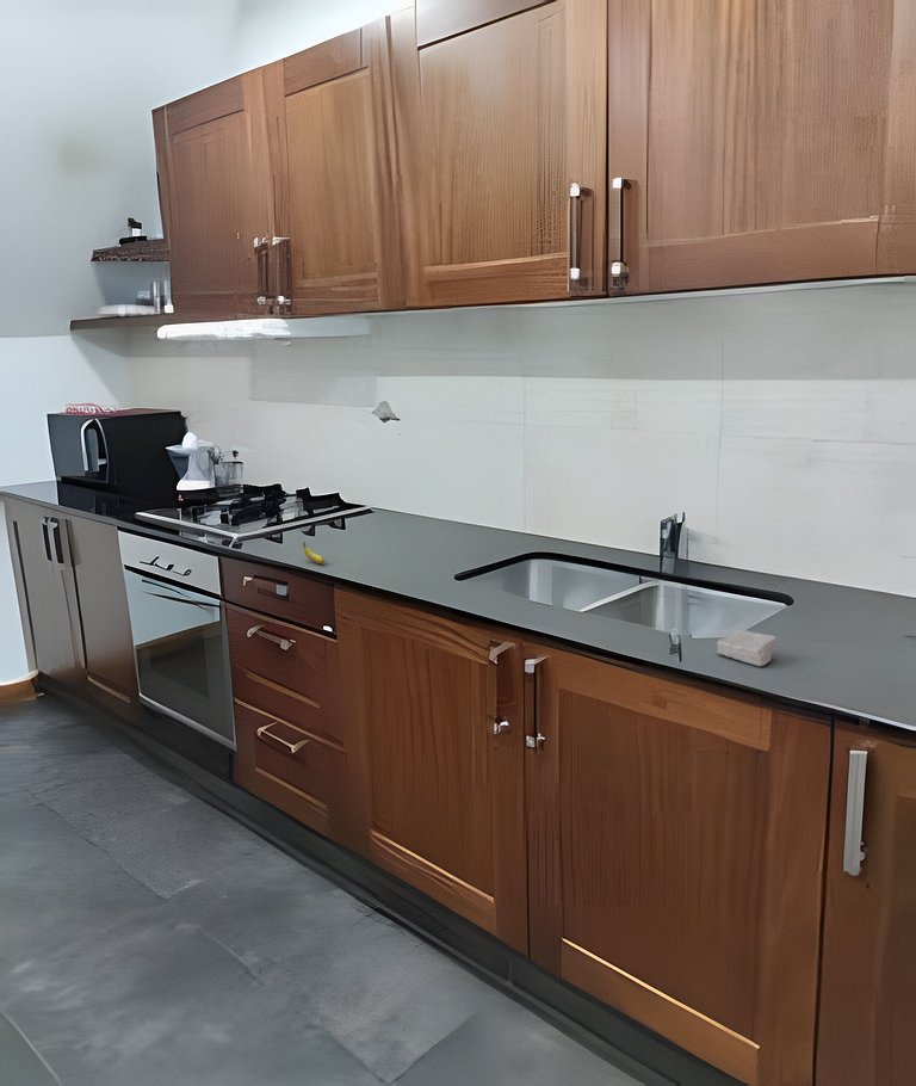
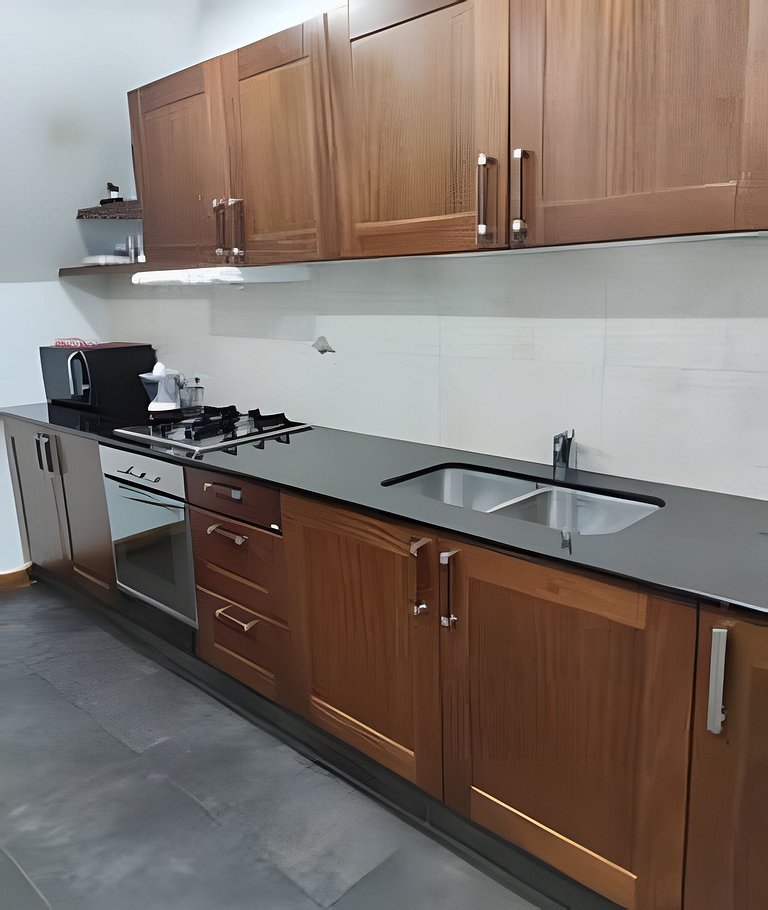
- soap bar [716,629,778,667]
- fruit [302,541,326,564]
